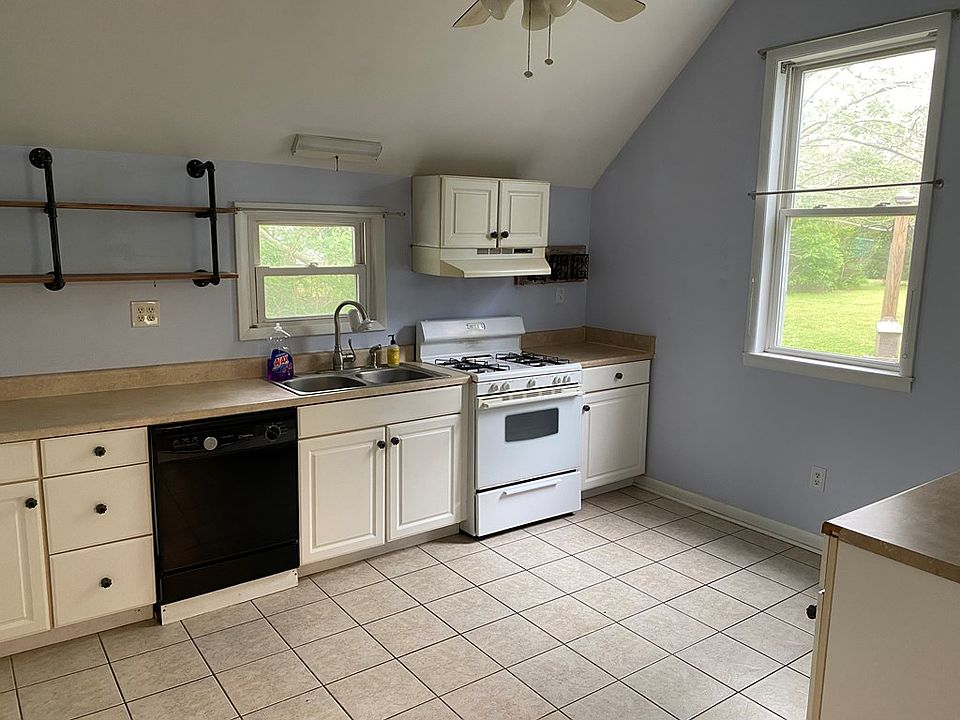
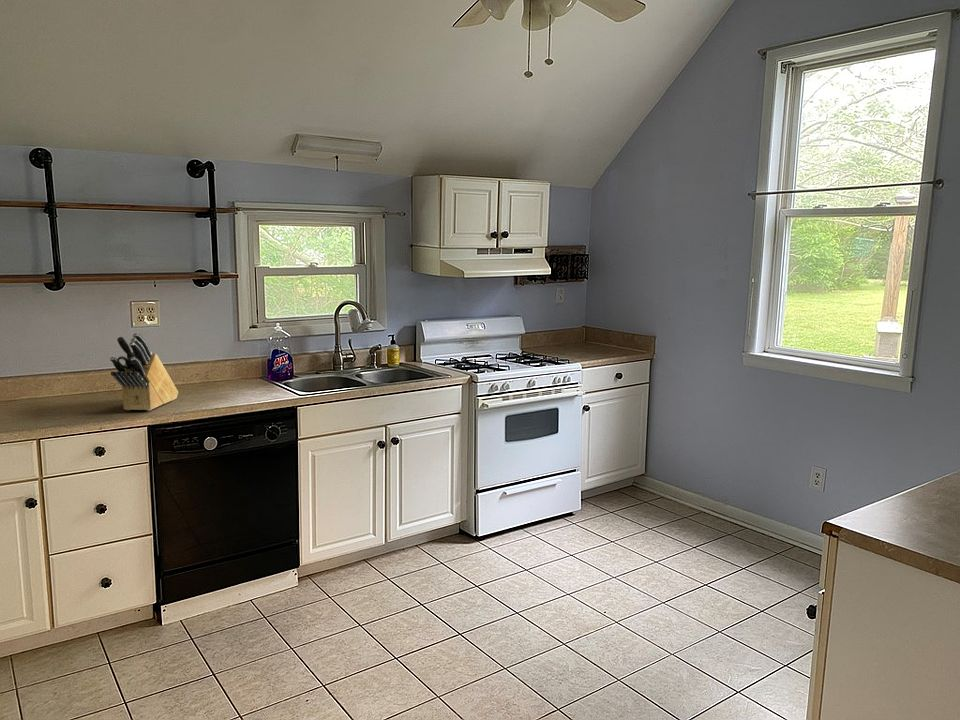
+ knife block [109,332,179,412]
